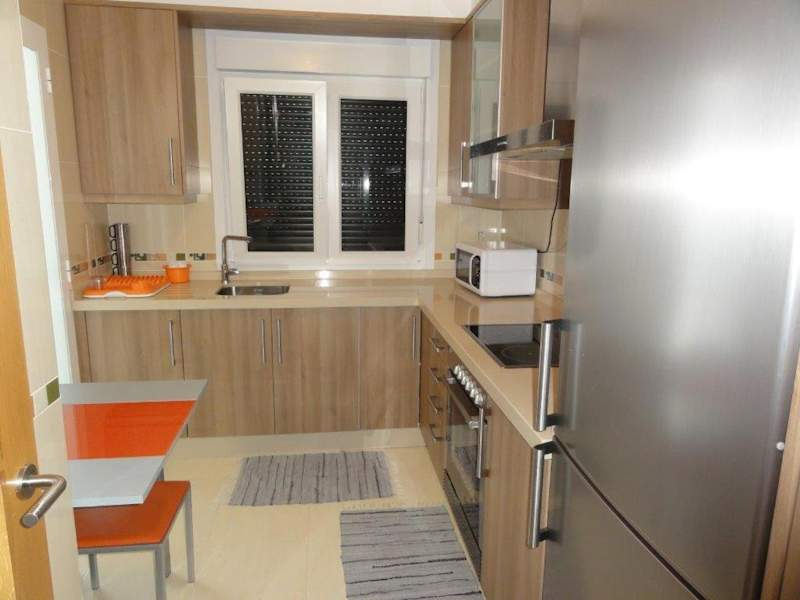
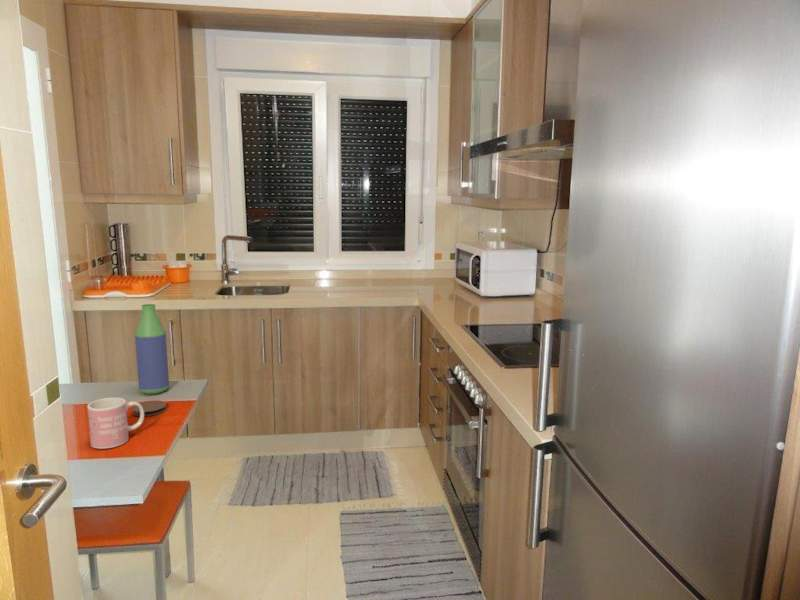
+ mug [86,397,145,450]
+ bottle [134,303,170,395]
+ coaster [131,399,167,417]
